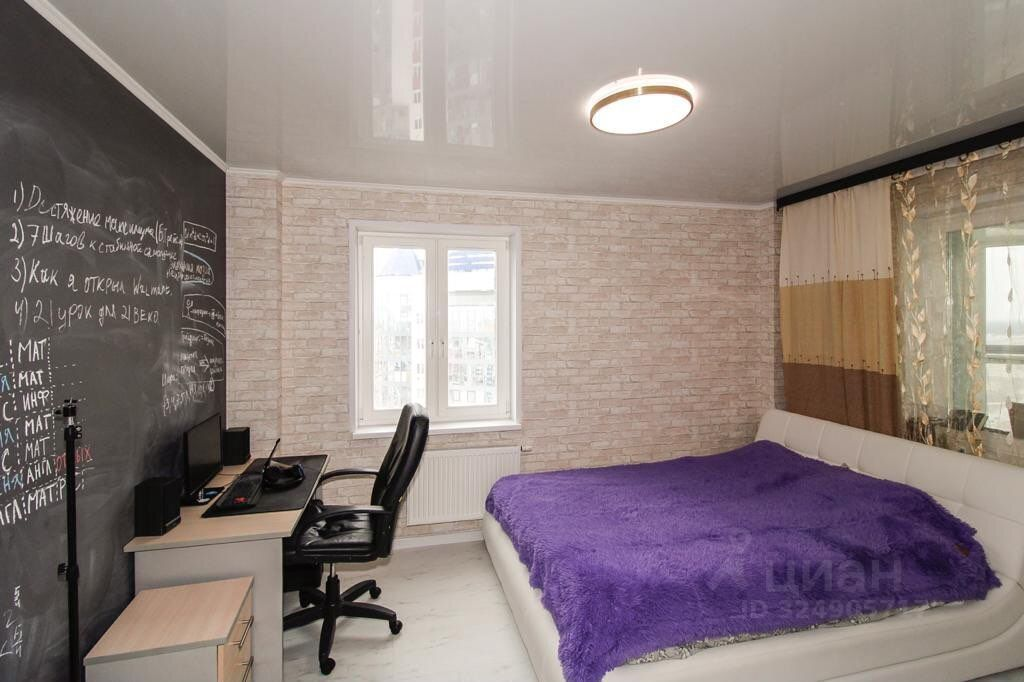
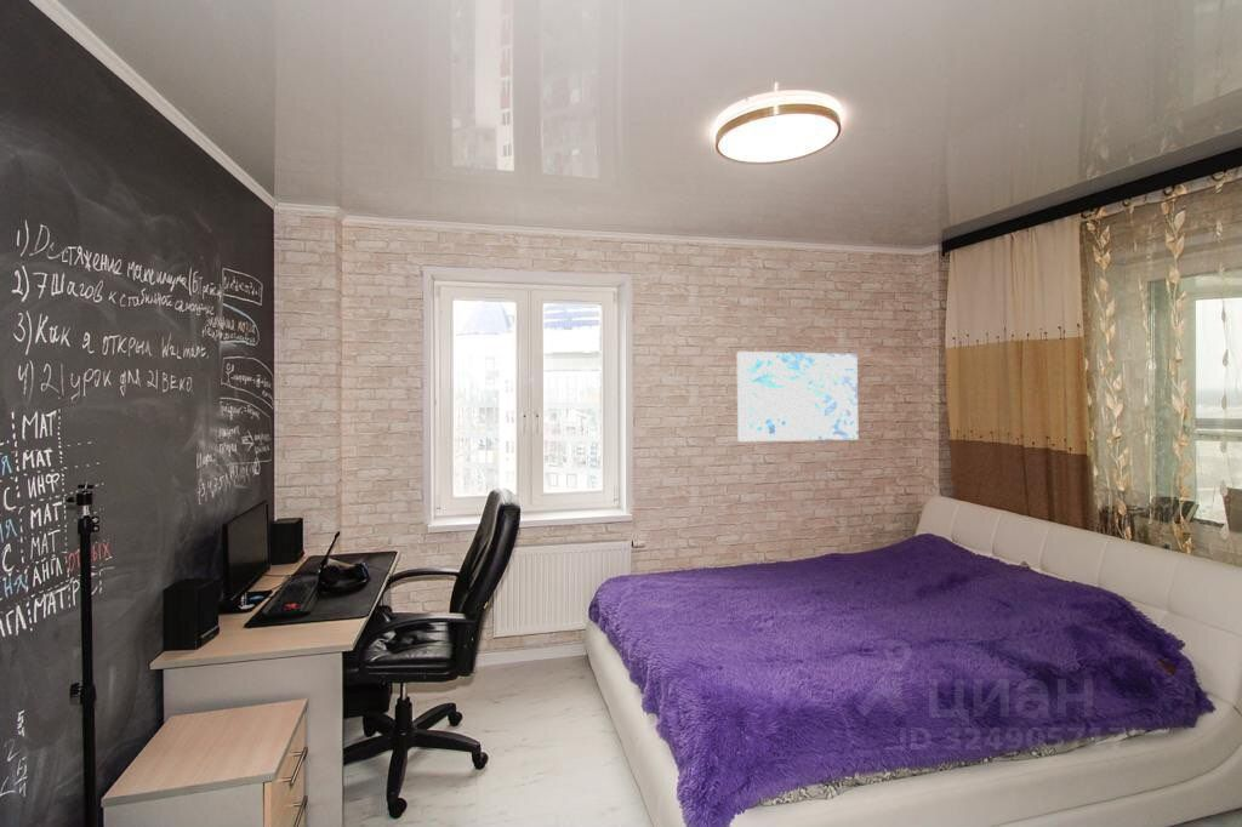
+ wall art [736,350,859,443]
